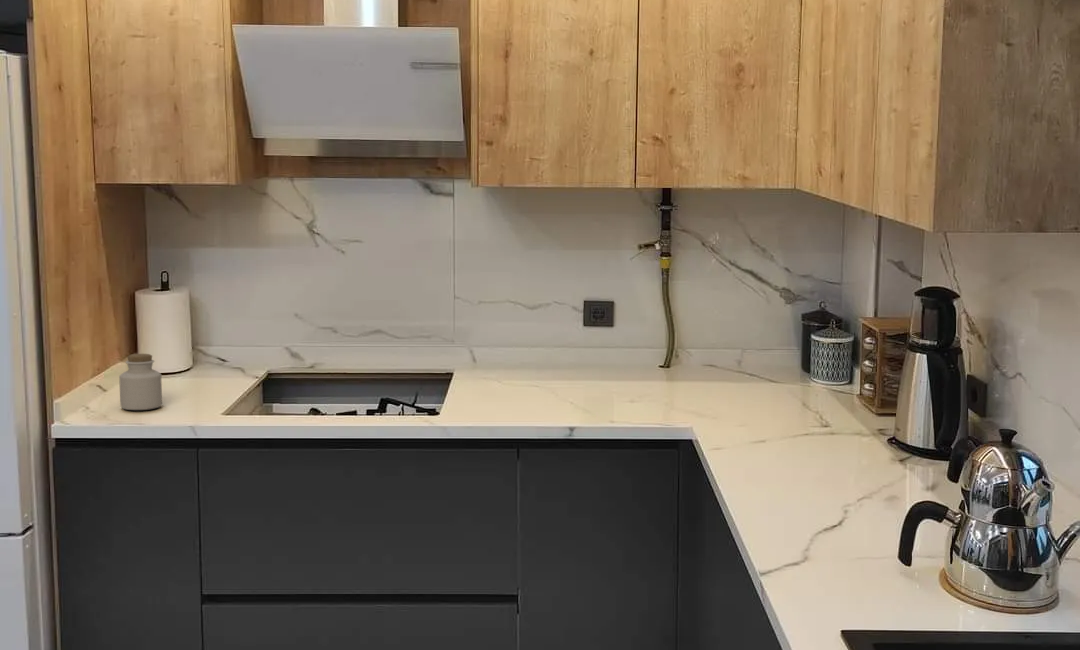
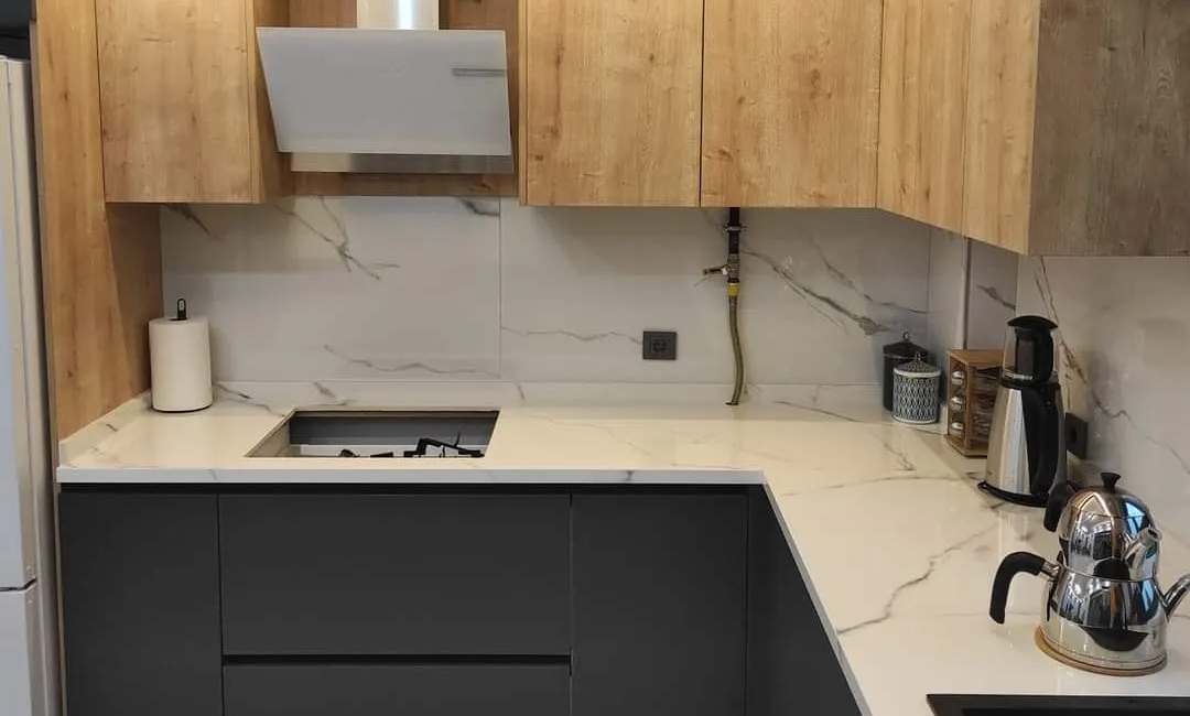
- jar [118,353,163,411]
